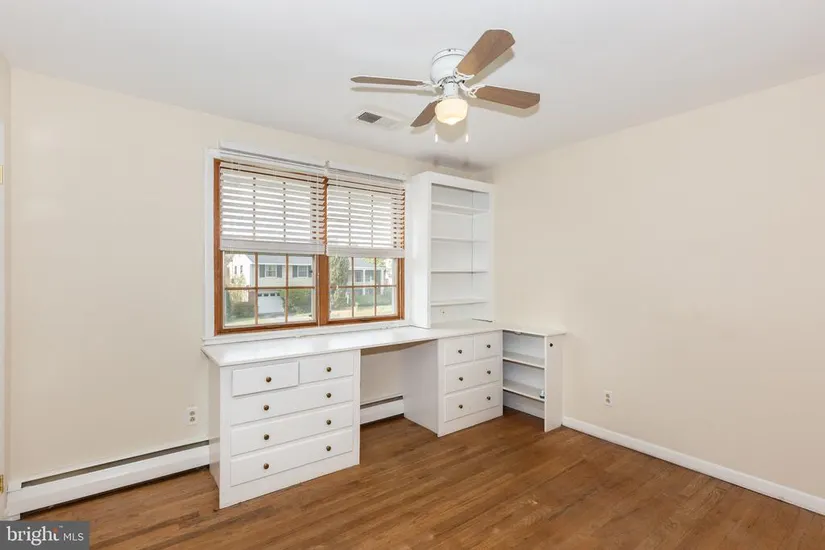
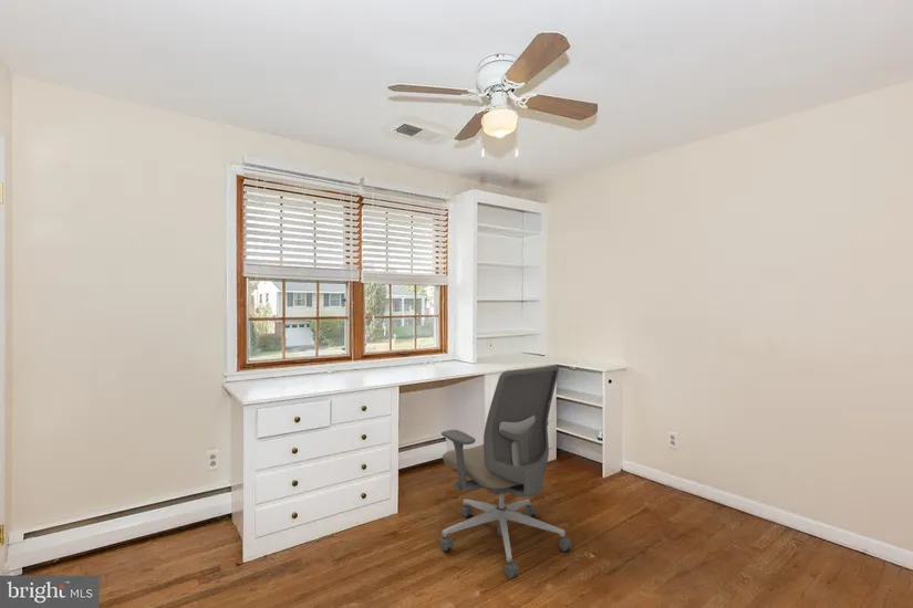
+ office chair [439,364,573,579]
